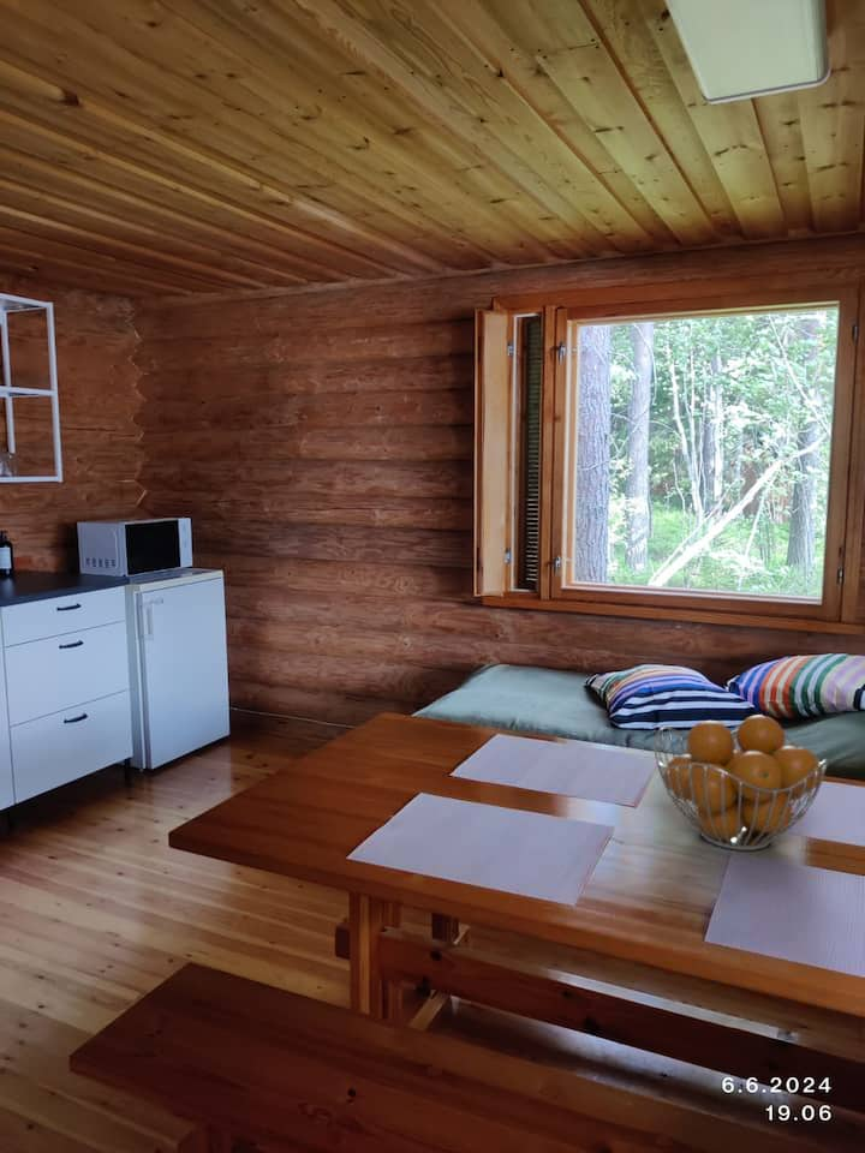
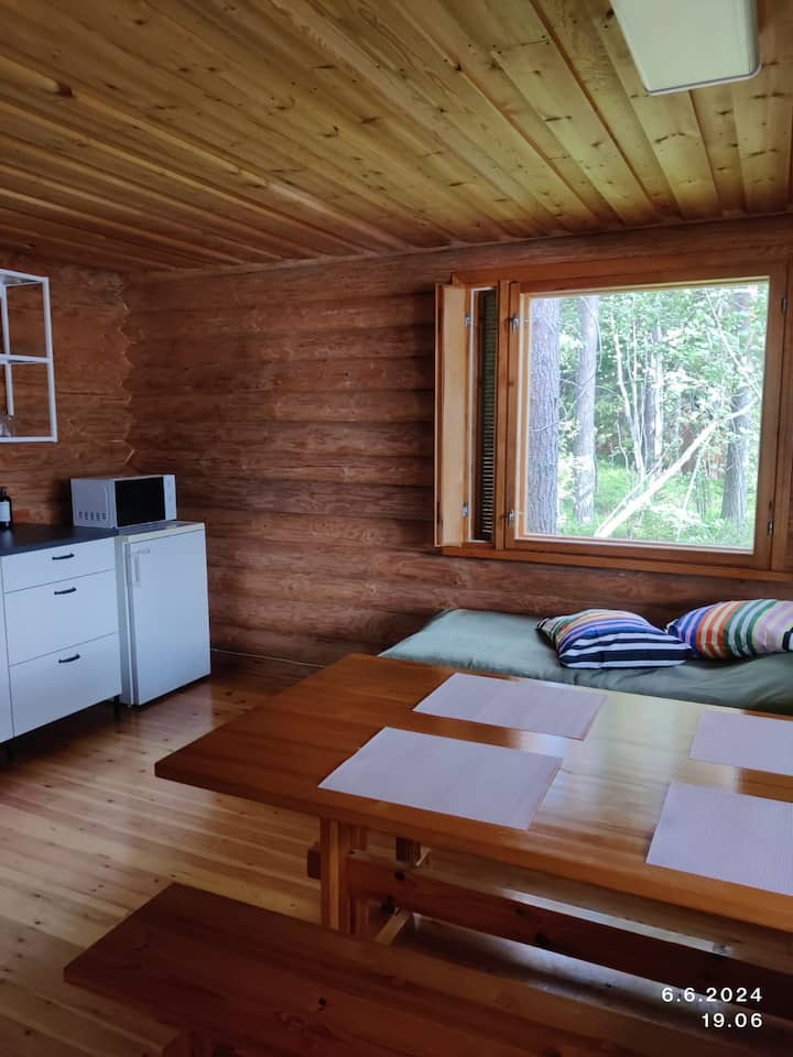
- fruit basket [654,713,830,852]
